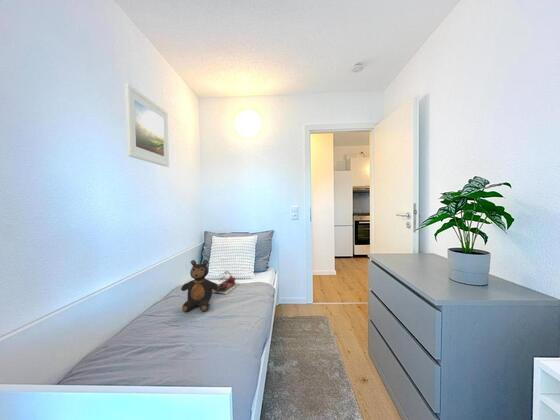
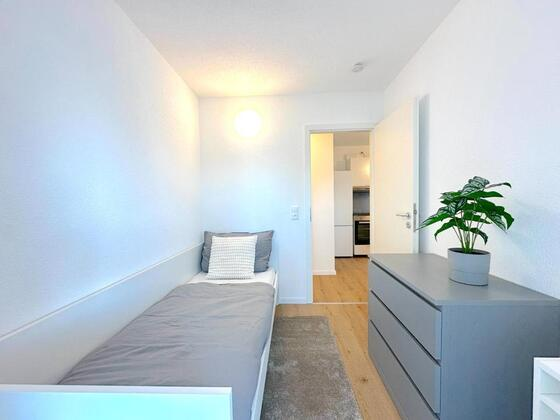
- teddy bear [180,259,219,313]
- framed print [123,83,170,168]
- book [212,270,240,295]
